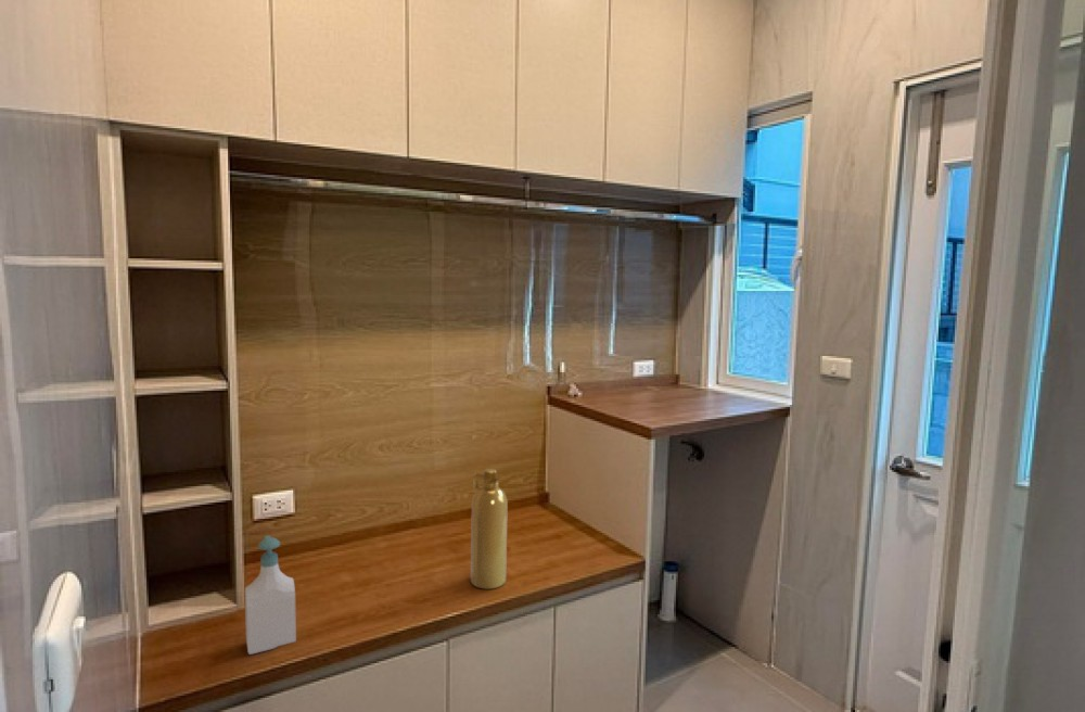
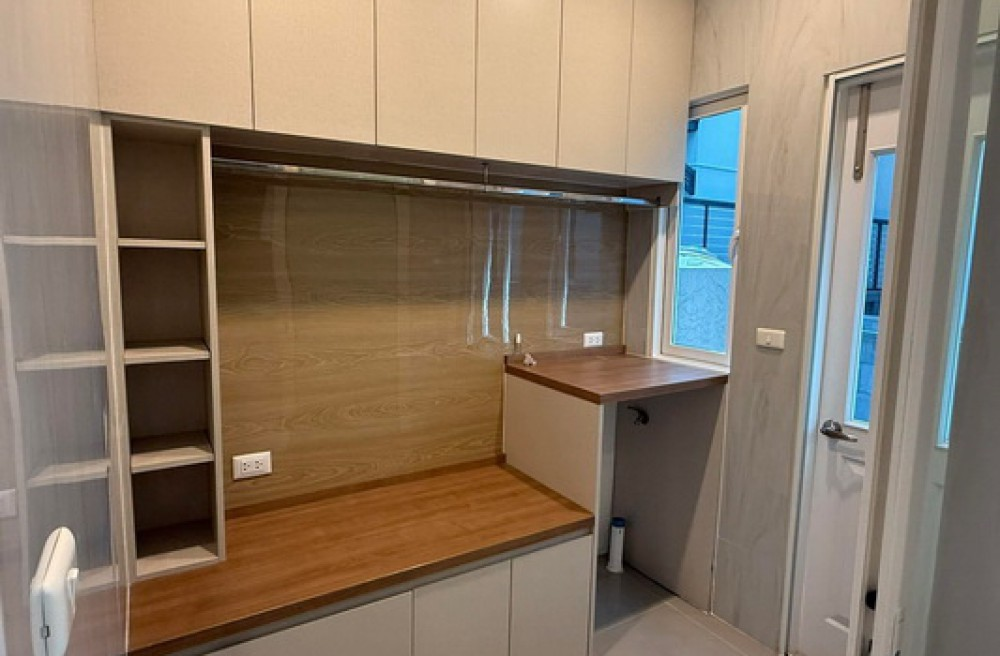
- spray bottle [470,468,509,590]
- soap bottle [244,534,297,656]
